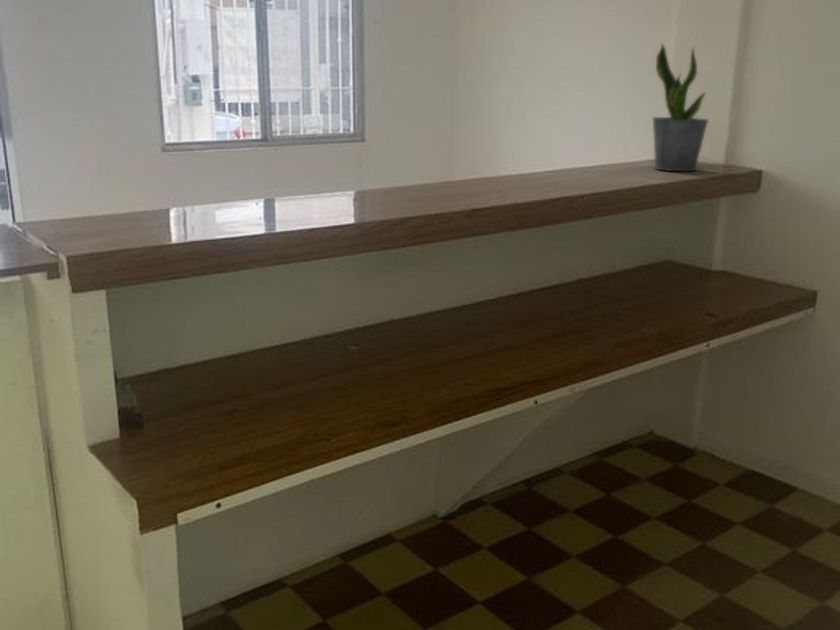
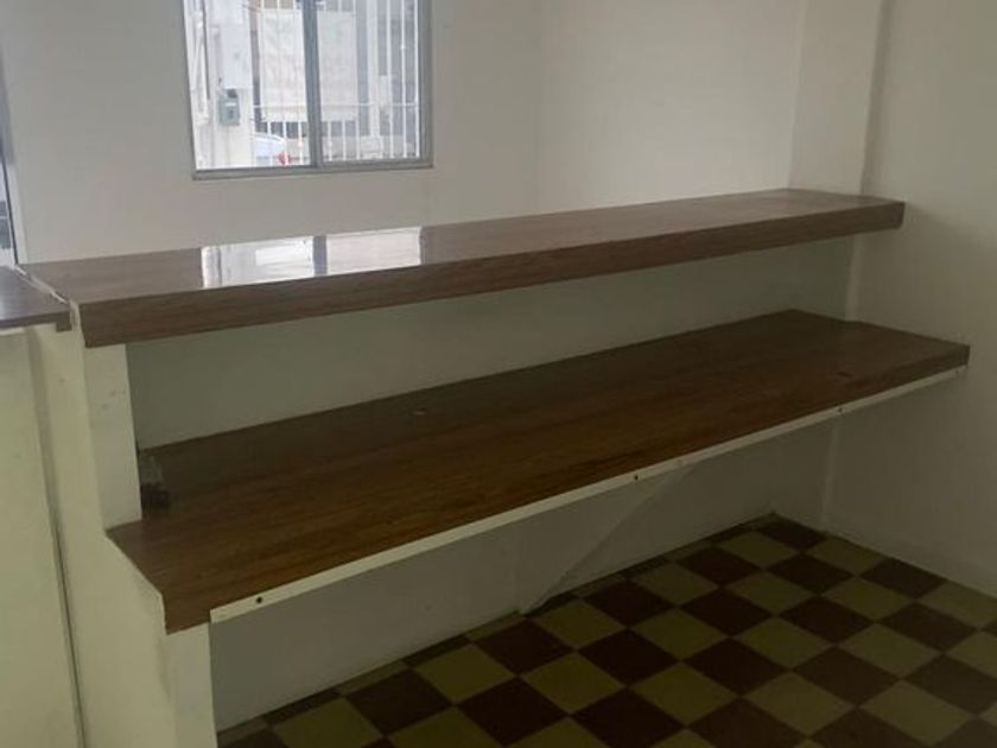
- potted plant [651,43,710,172]
